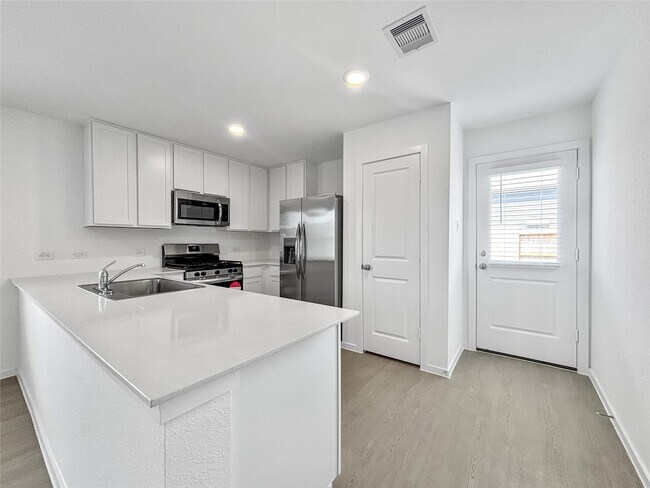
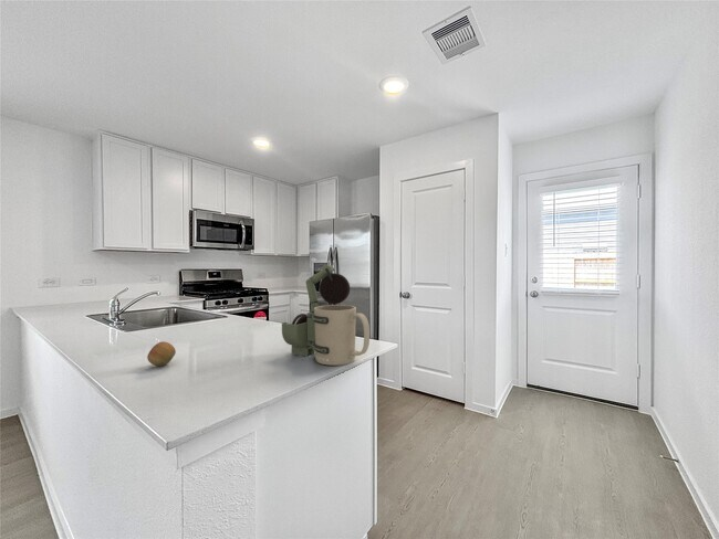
+ fruit [146,340,177,367]
+ cocoa [281,264,371,367]
